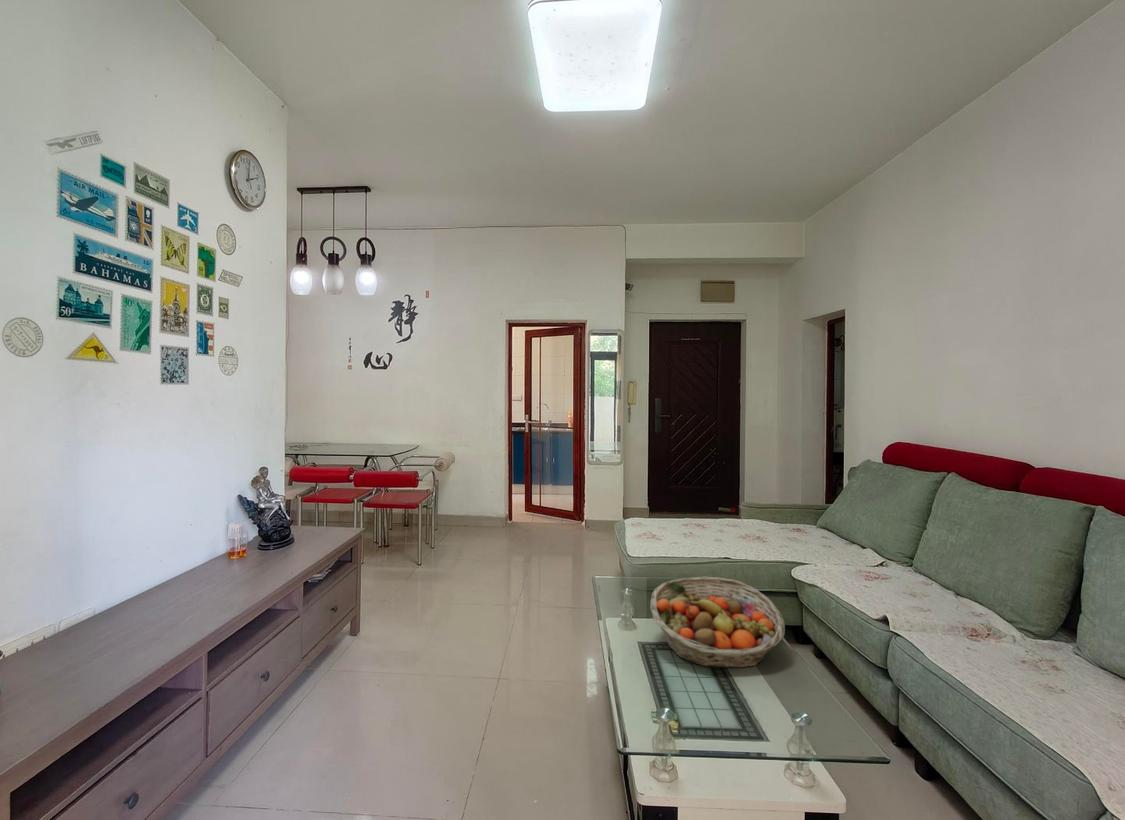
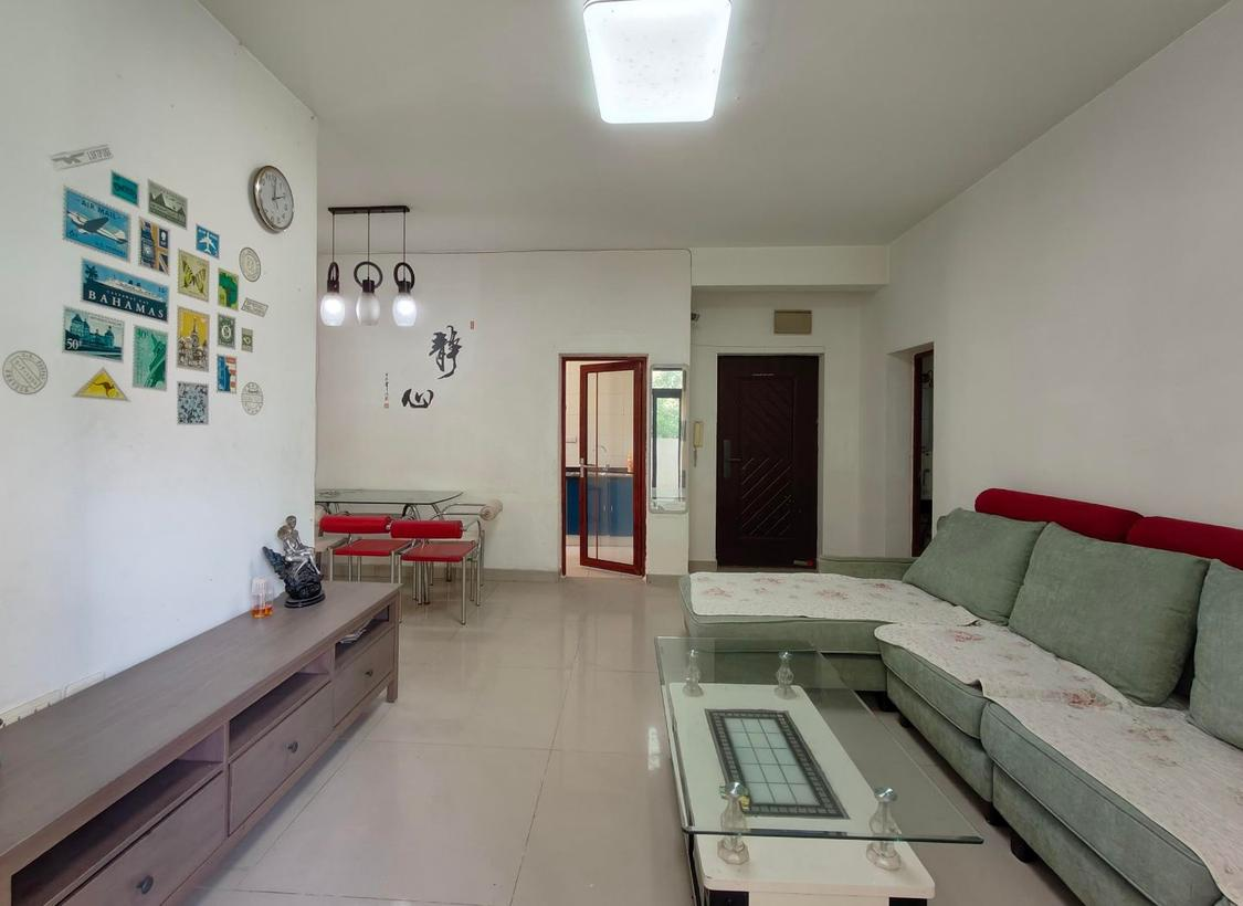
- fruit basket [649,576,786,669]
